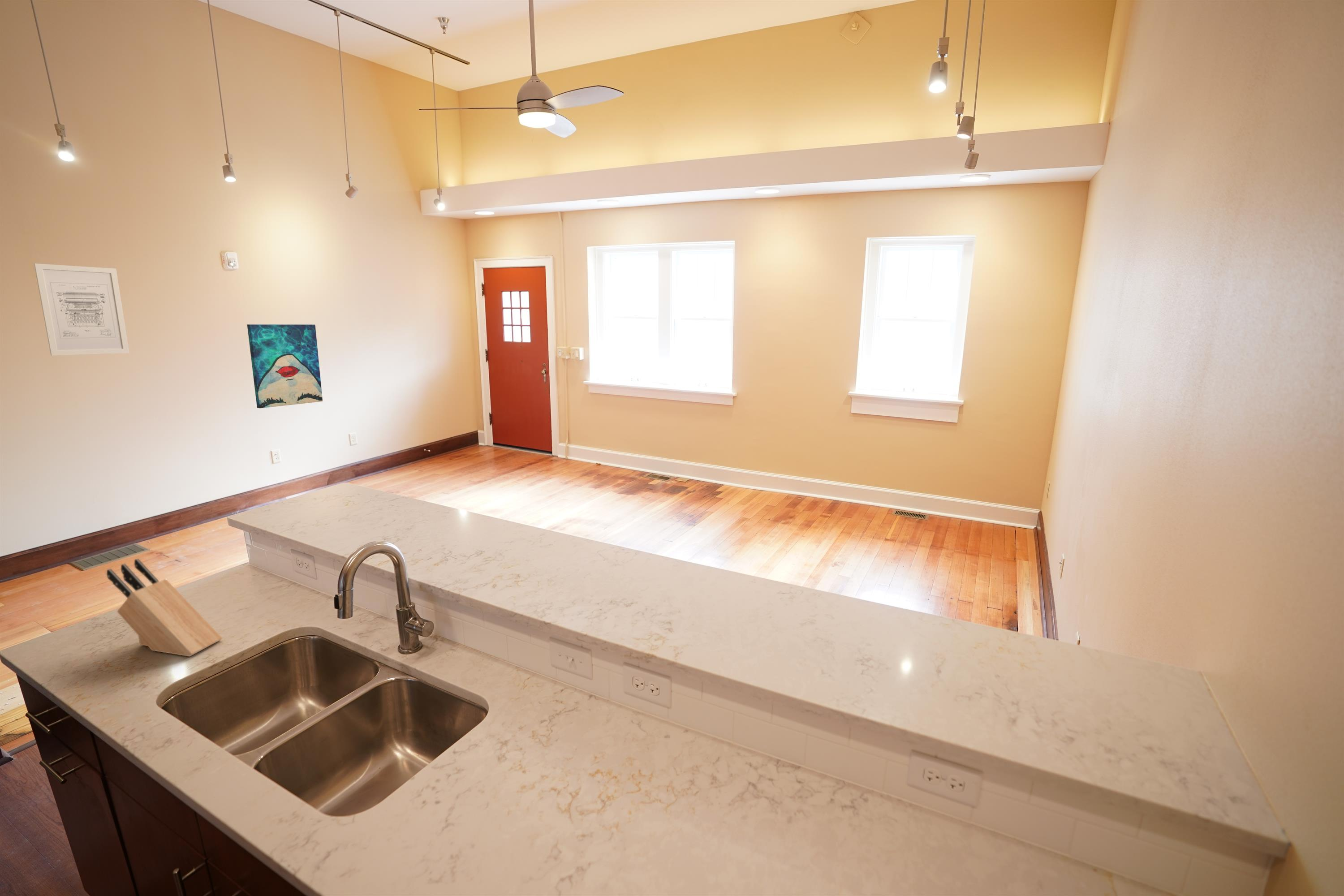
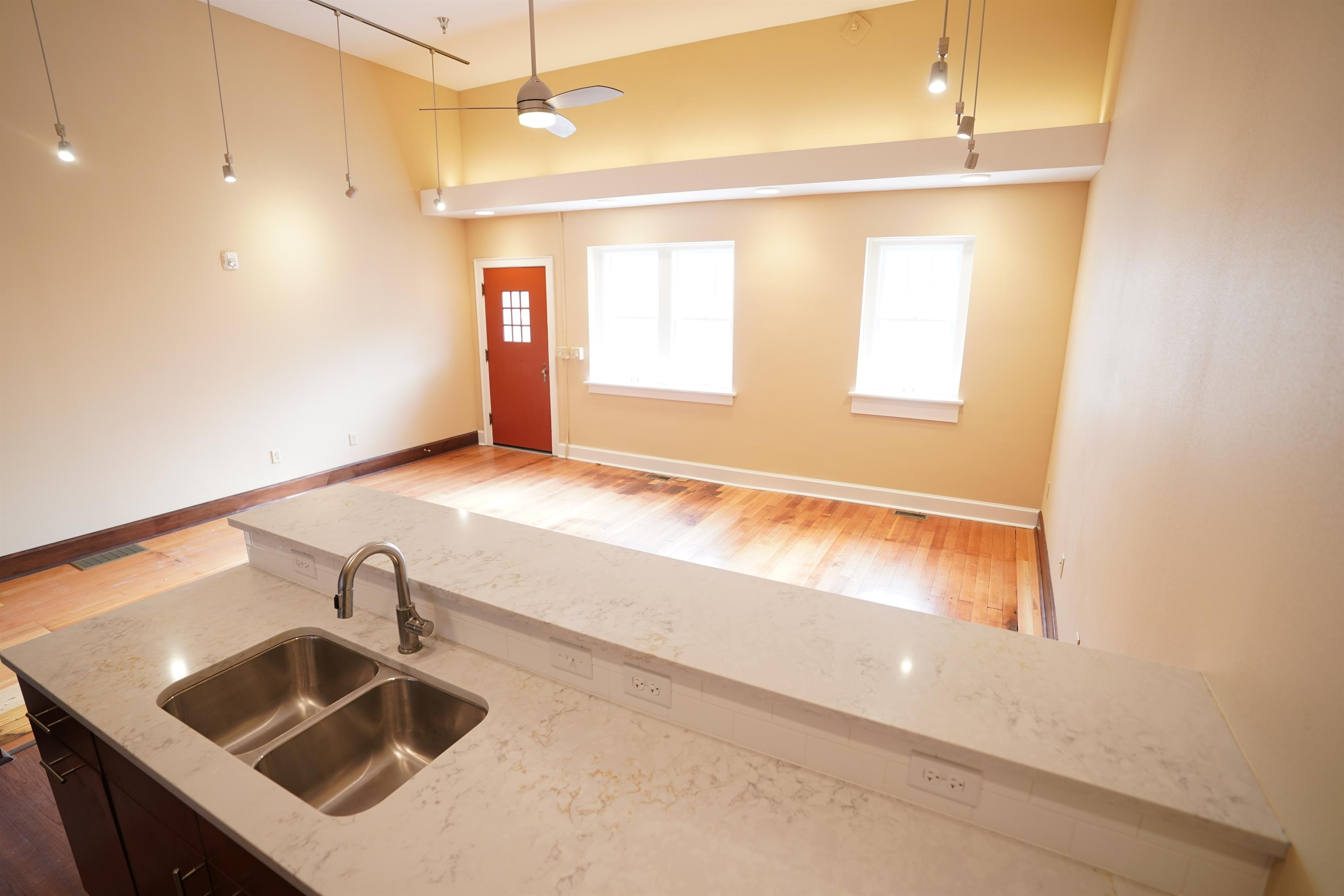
- wall art [34,263,130,356]
- knife block [106,558,223,657]
- wall art [247,324,323,409]
